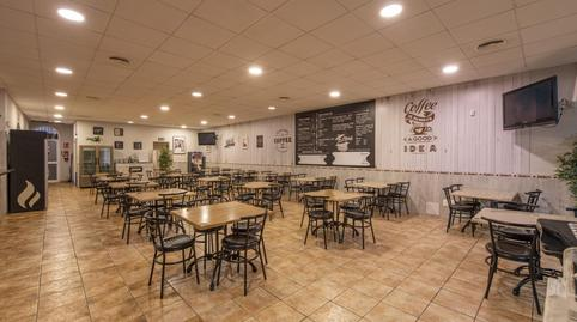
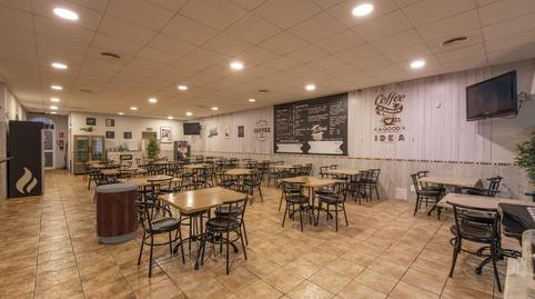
+ trash can [95,182,139,245]
